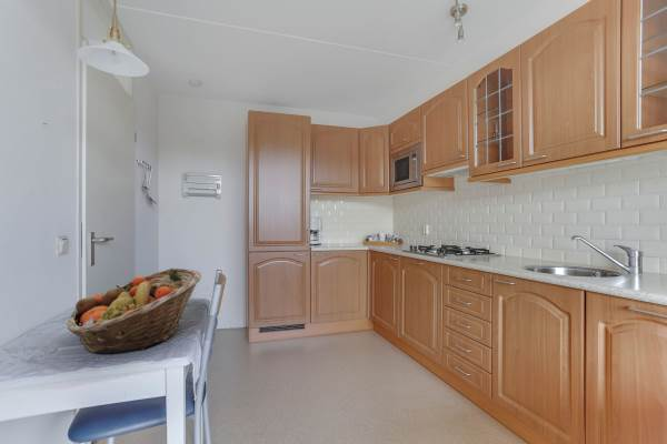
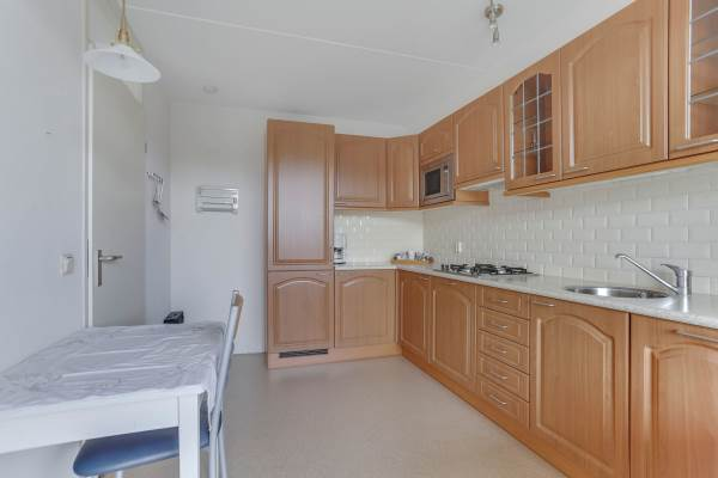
- fruit basket [66,268,202,354]
